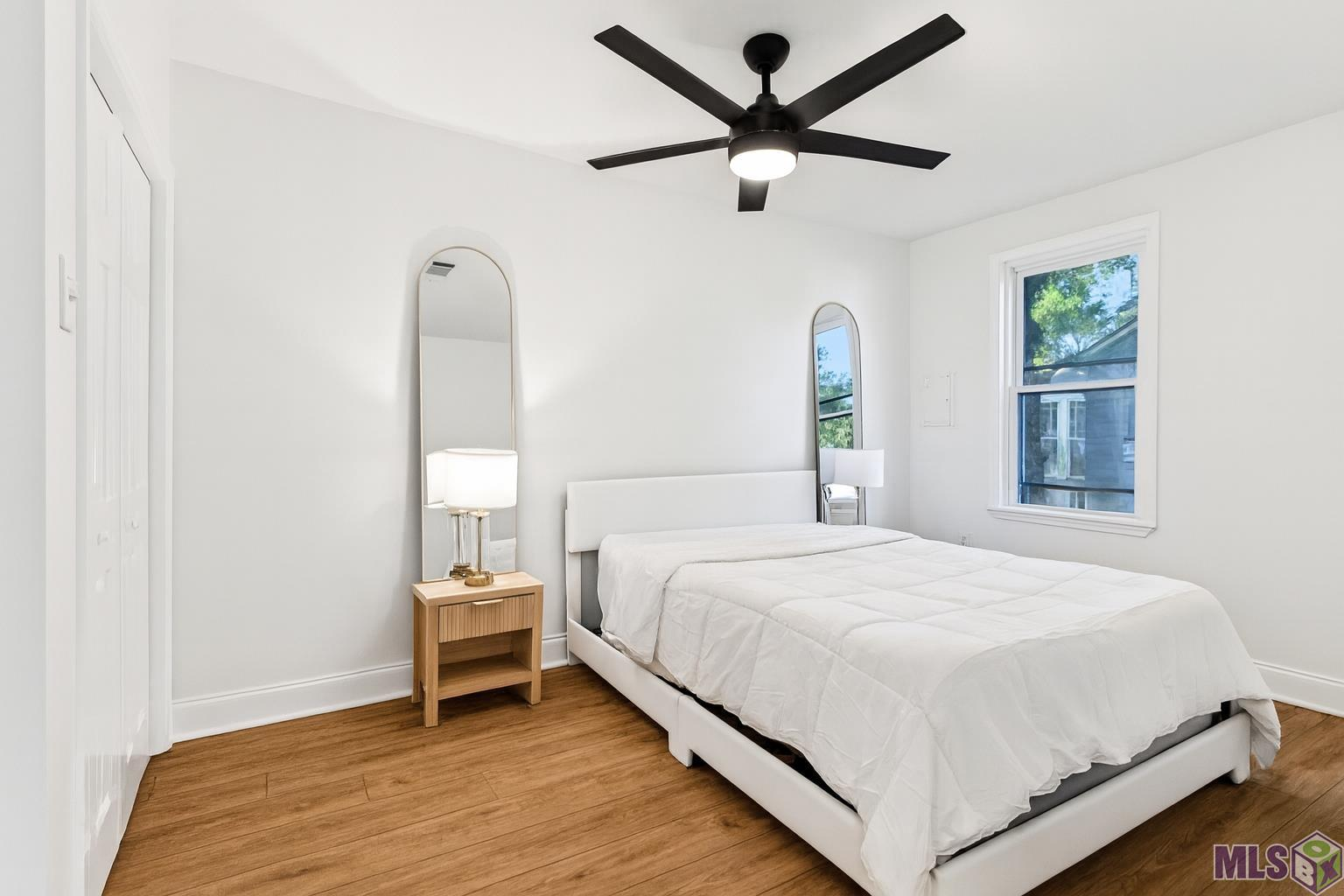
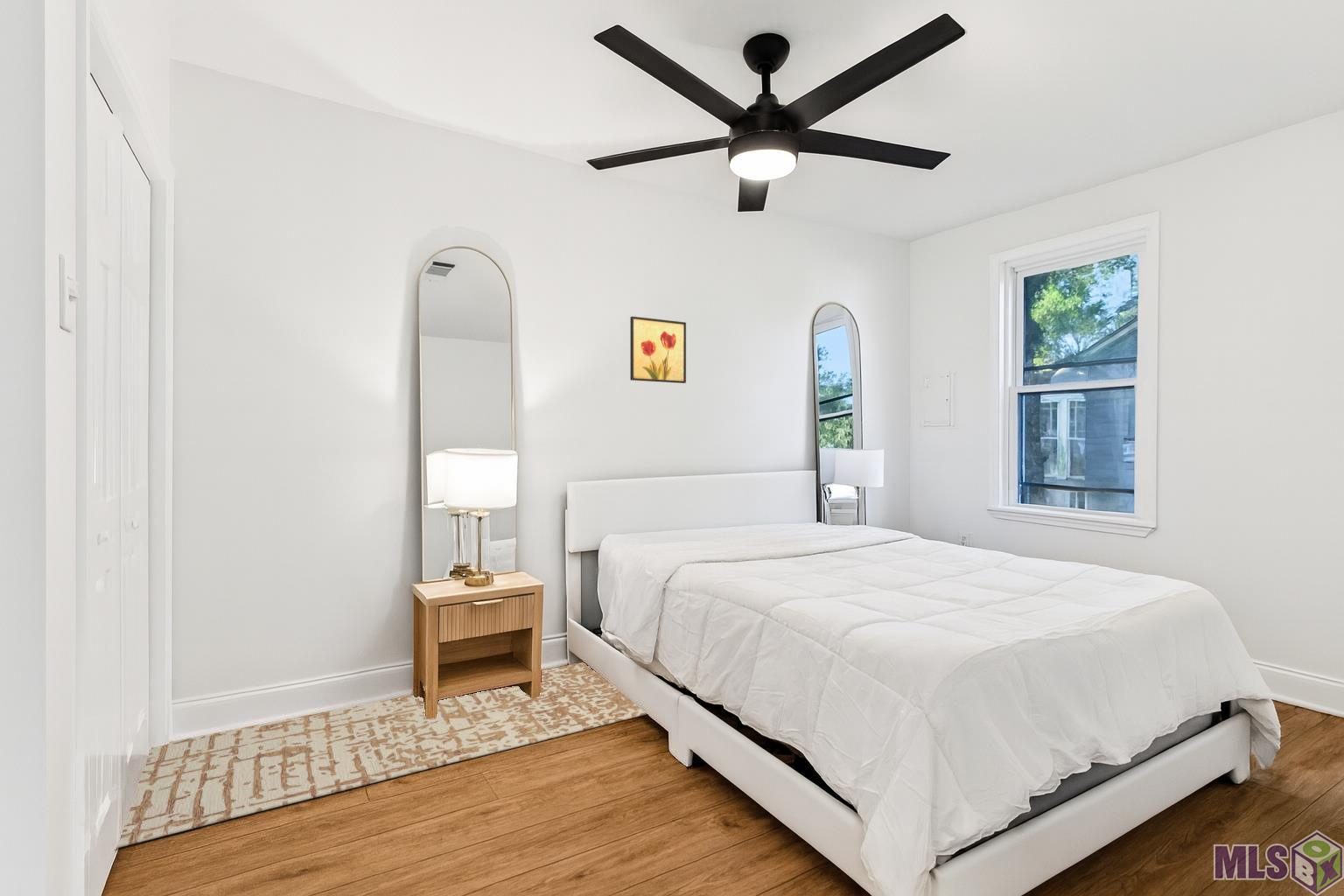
+ wall art [629,316,687,384]
+ rug [116,662,648,849]
